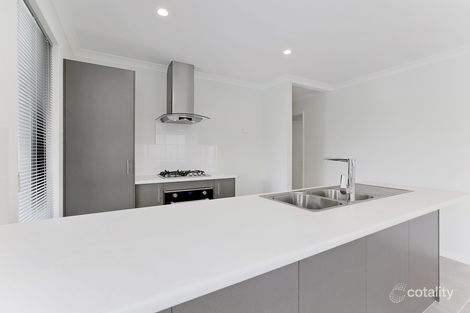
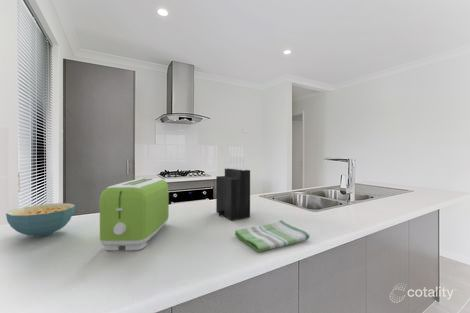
+ knife block [215,145,251,221]
+ cereal bowl [5,202,76,238]
+ dish towel [234,219,311,253]
+ toaster [99,177,170,251]
